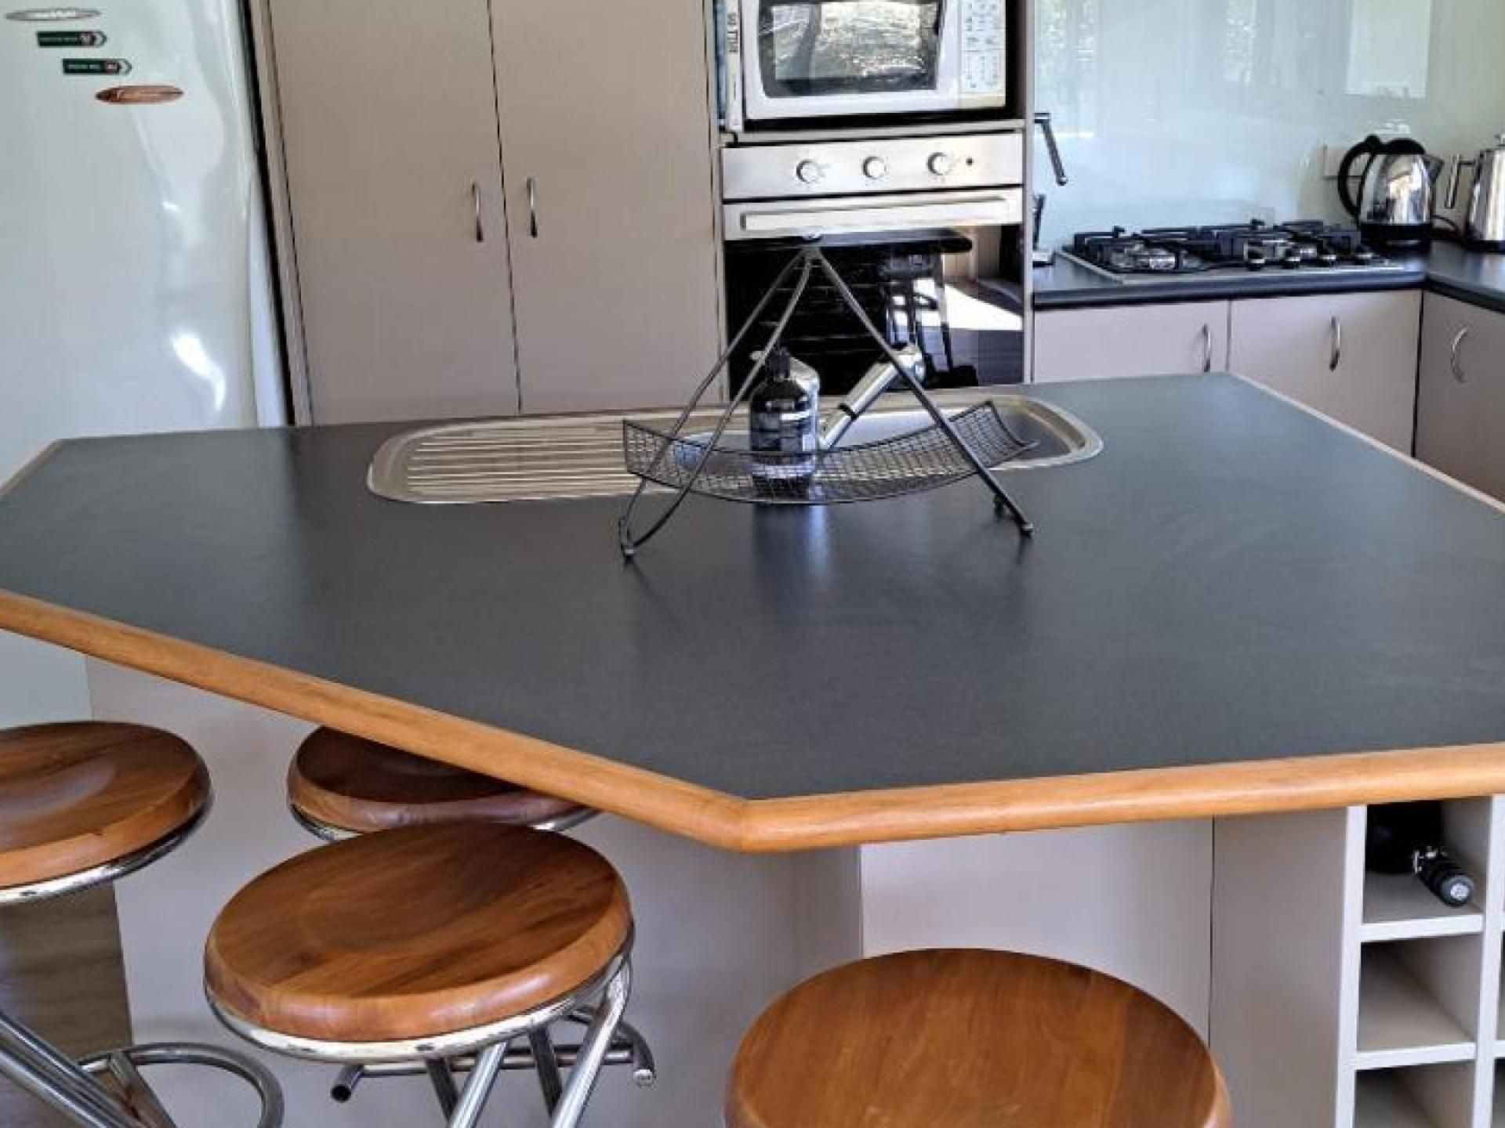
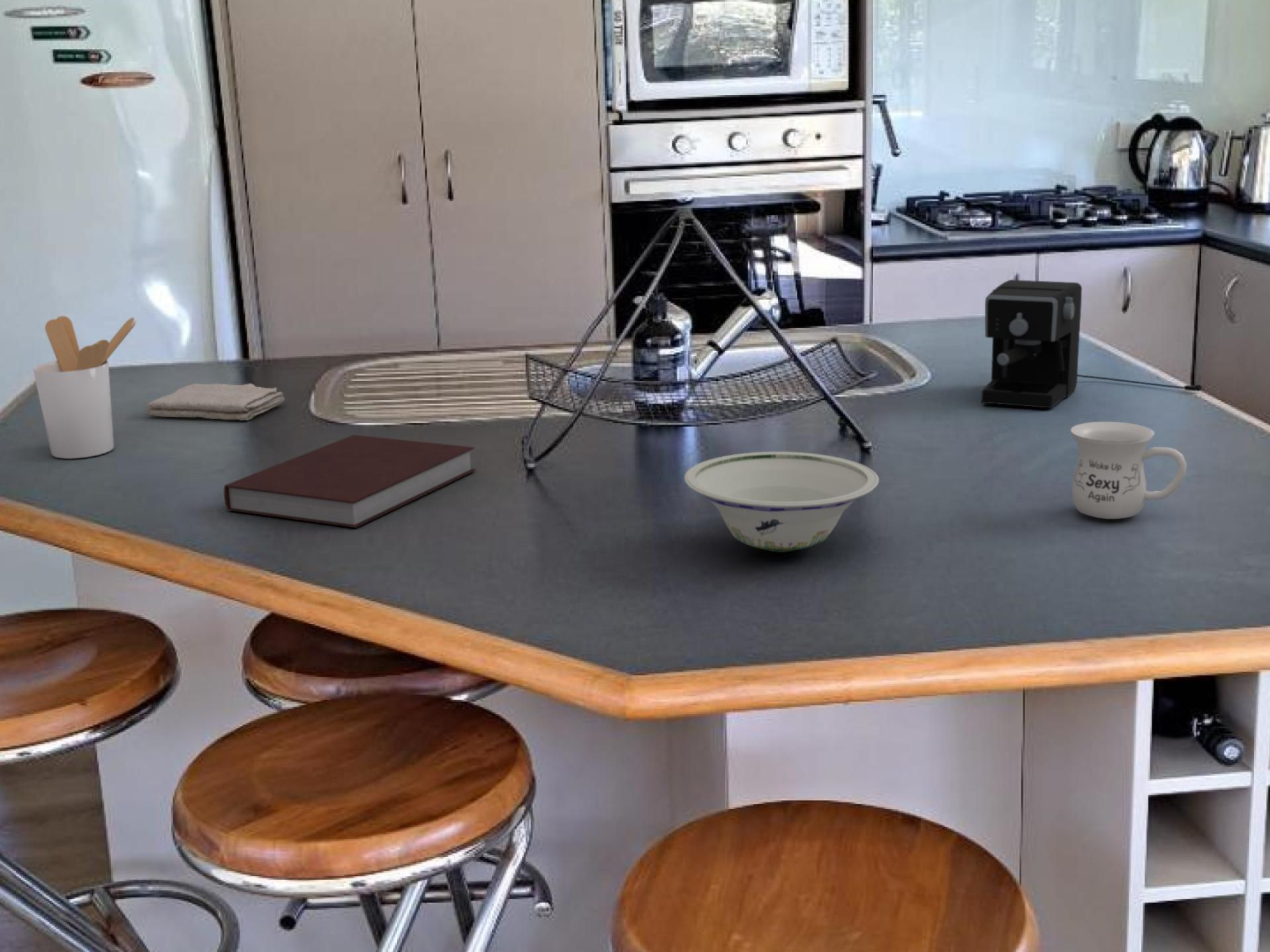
+ utensil holder [32,315,138,459]
+ bowl [683,451,880,553]
+ washcloth [146,383,285,421]
+ coffee maker [981,279,1203,409]
+ mug [1070,421,1187,520]
+ notebook [224,434,476,529]
